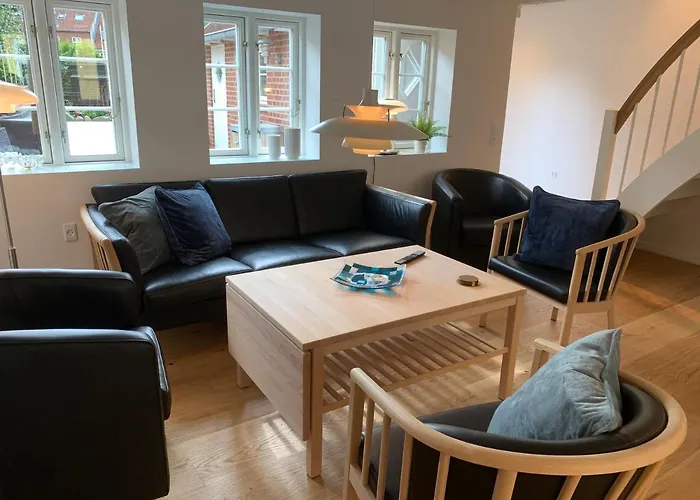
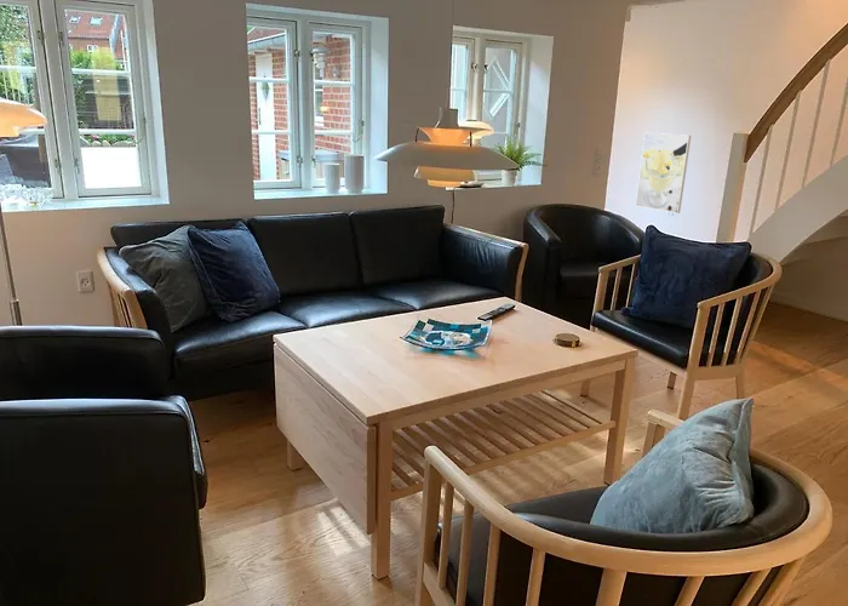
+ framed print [635,132,692,215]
